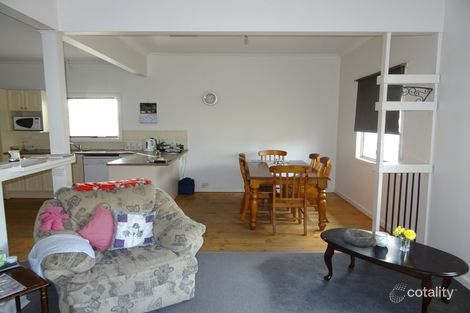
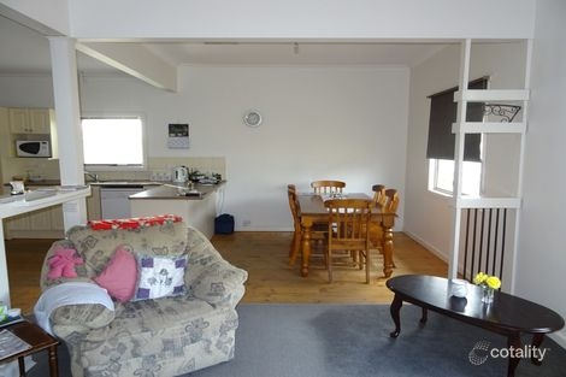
- decorative bowl [343,228,377,248]
